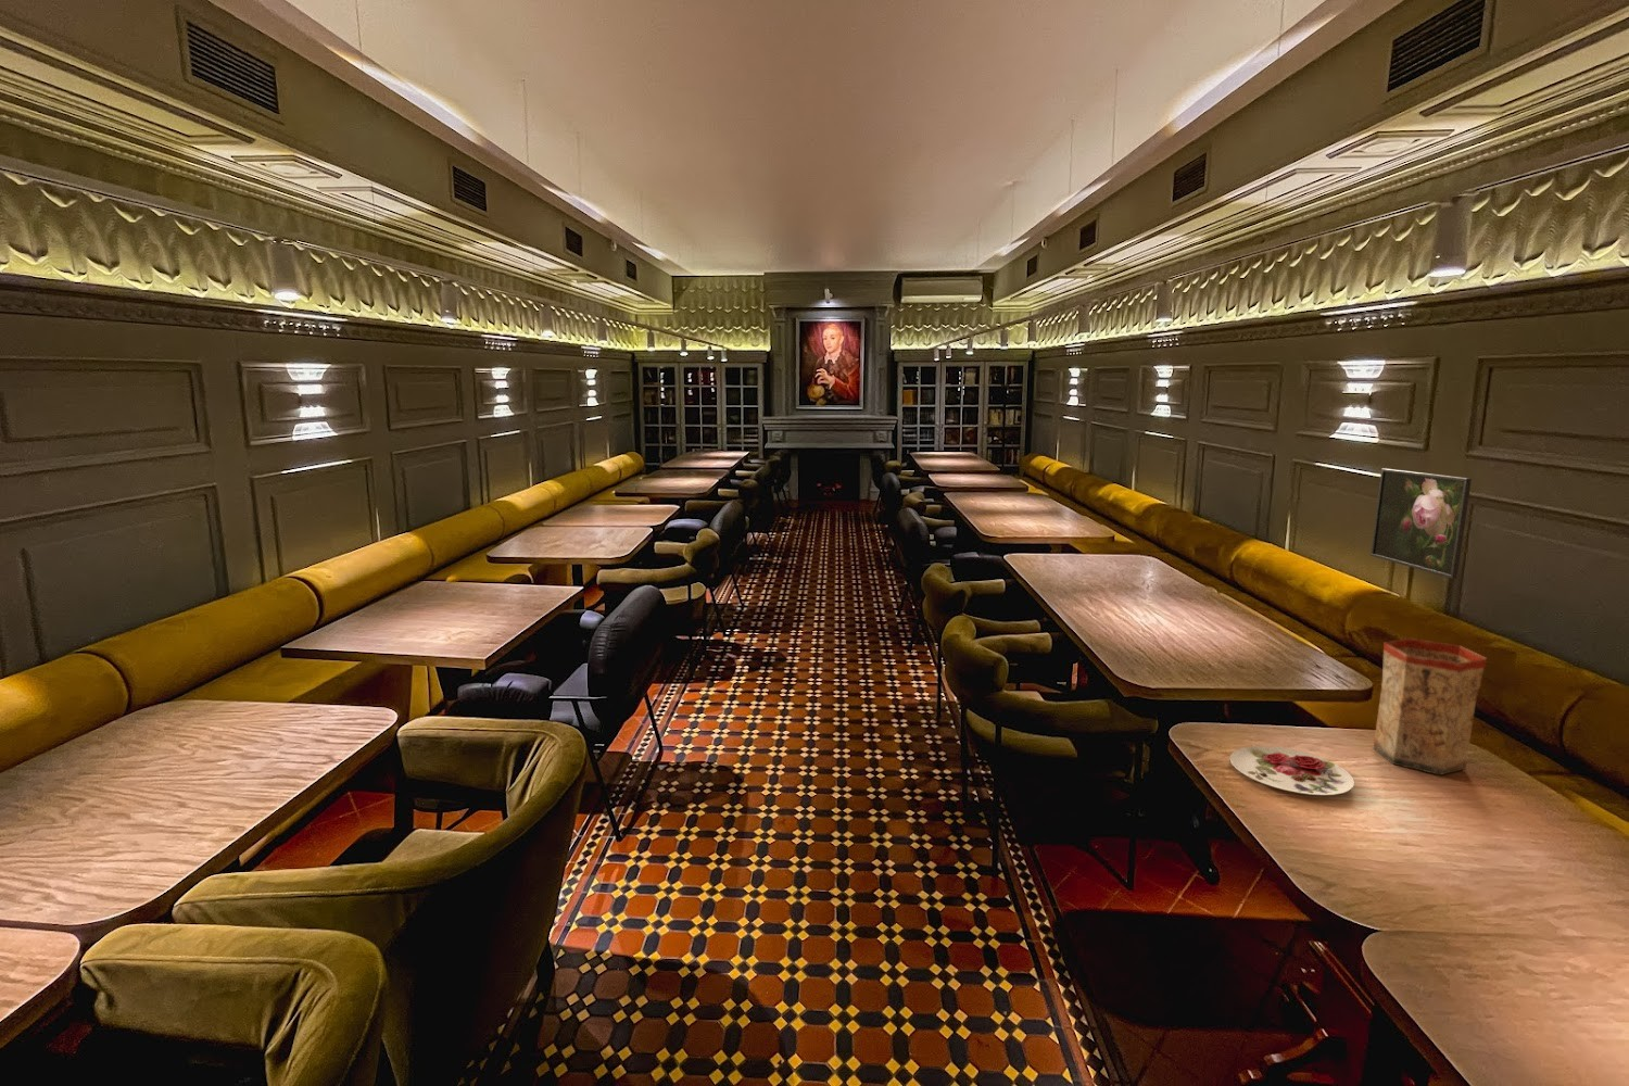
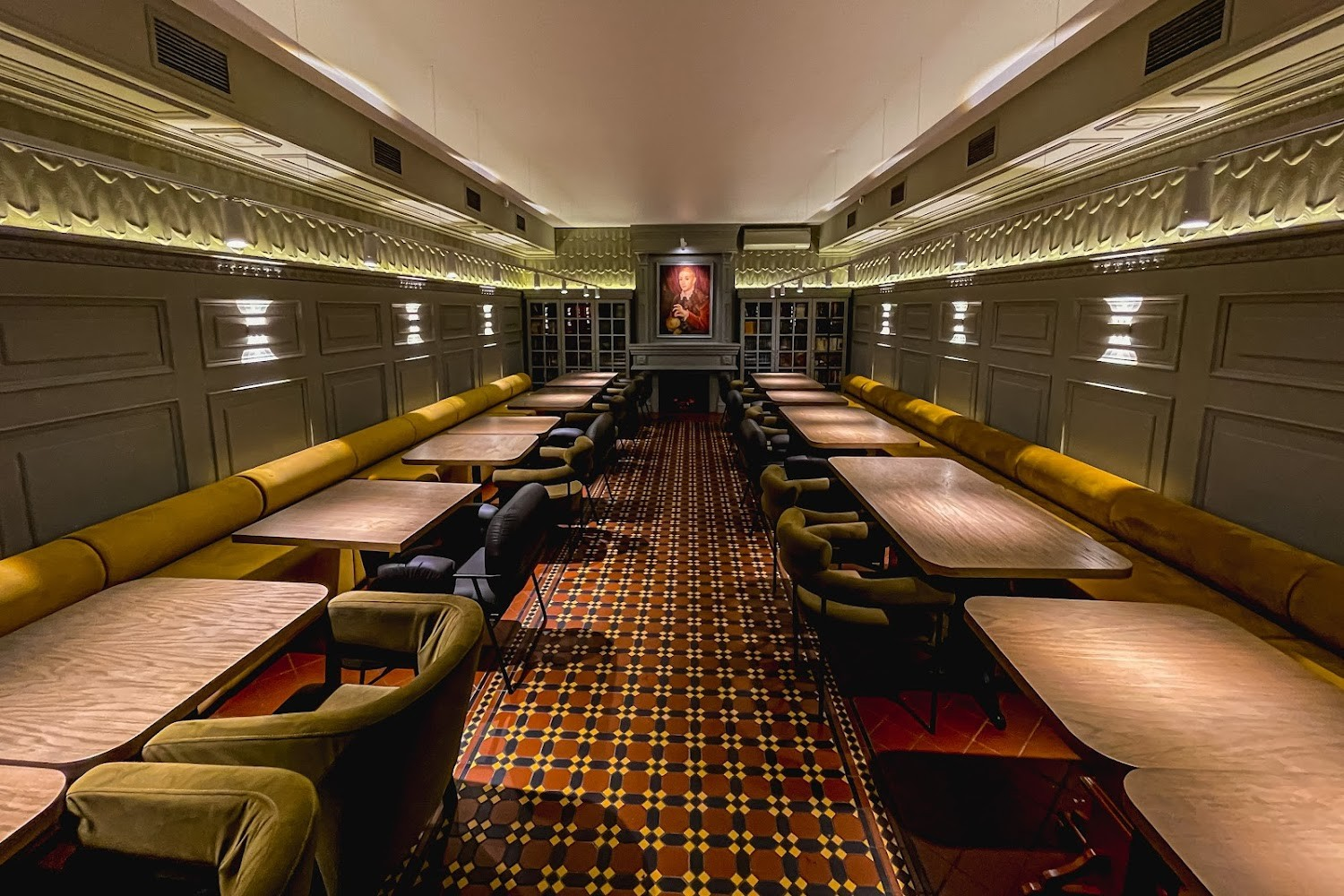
- plate [1229,745,1355,796]
- vase [1373,638,1488,777]
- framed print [1370,467,1473,579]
